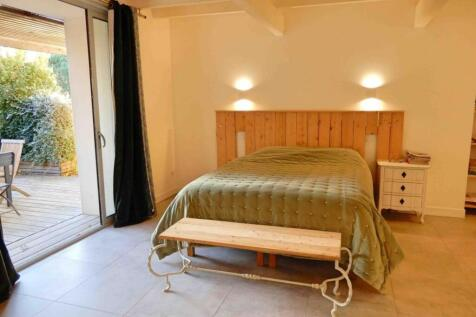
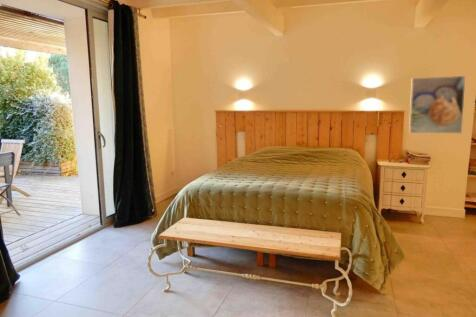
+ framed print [408,75,467,134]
